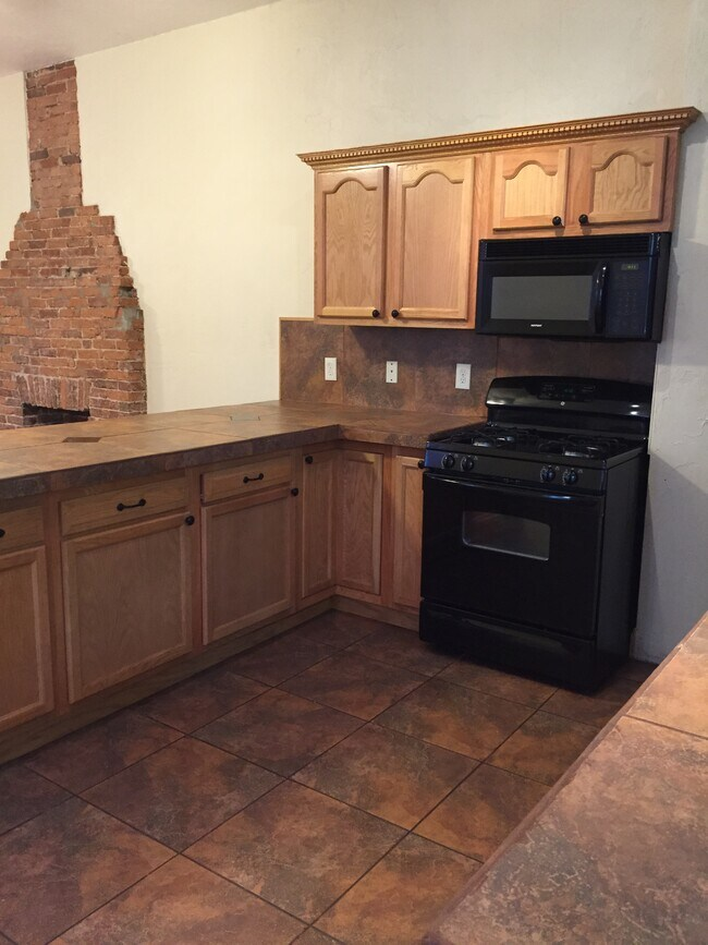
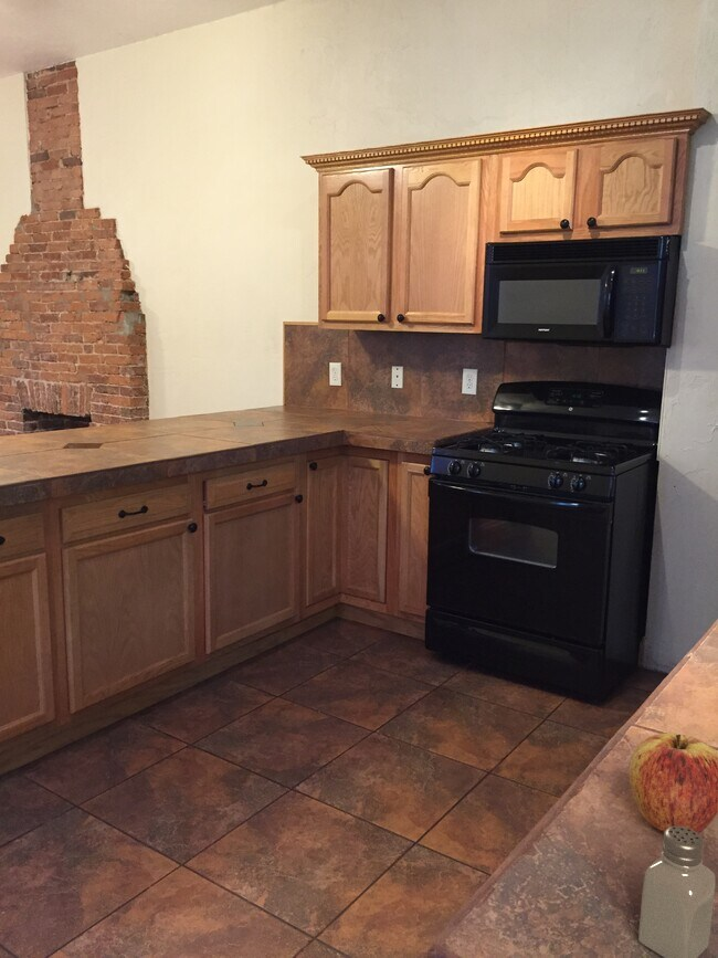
+ saltshaker [637,827,717,958]
+ apple [627,731,718,834]
